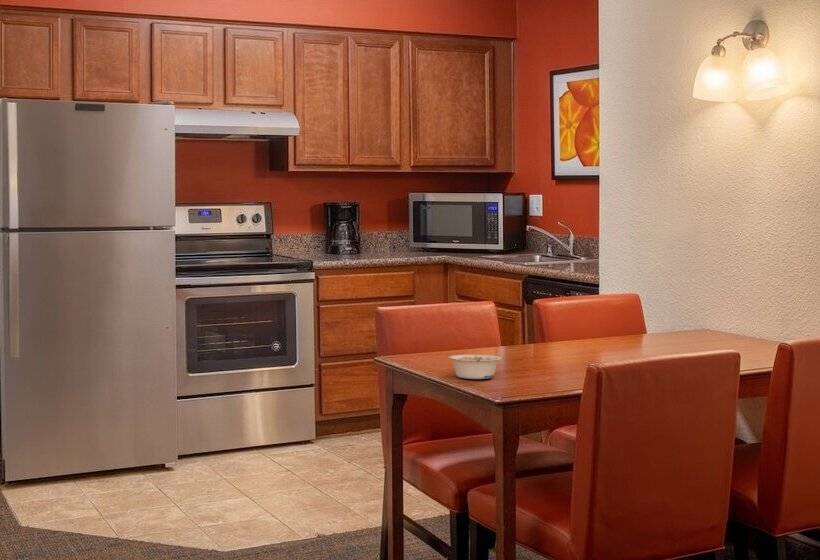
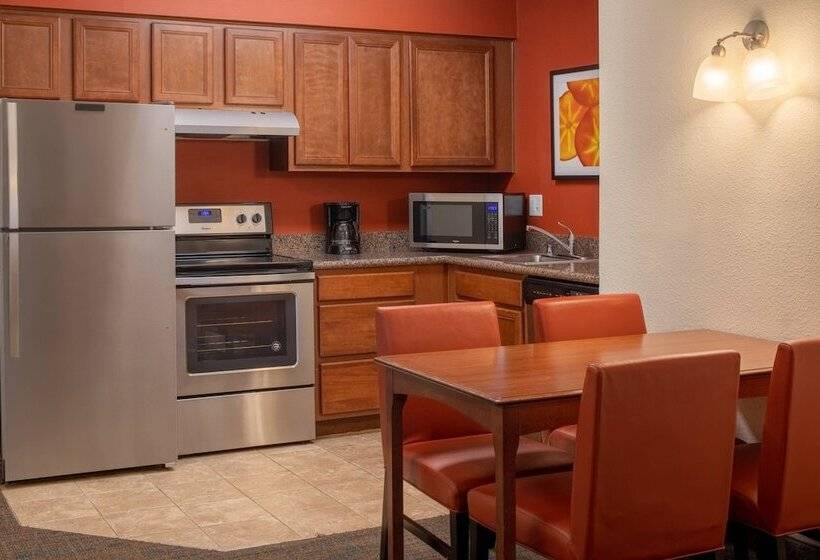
- legume [448,354,503,380]
